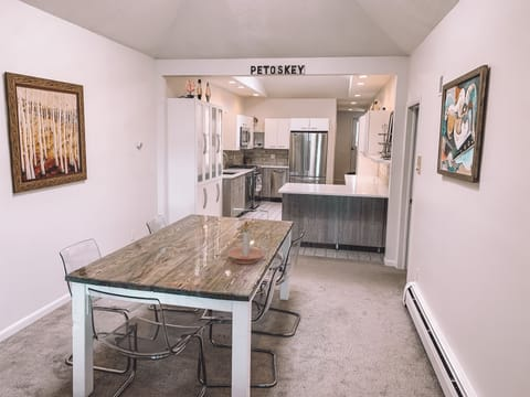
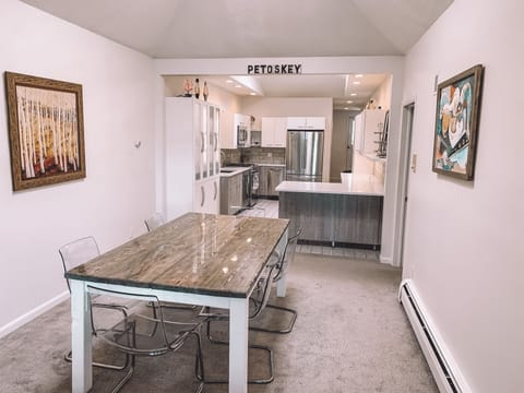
- candle holder [226,221,265,265]
